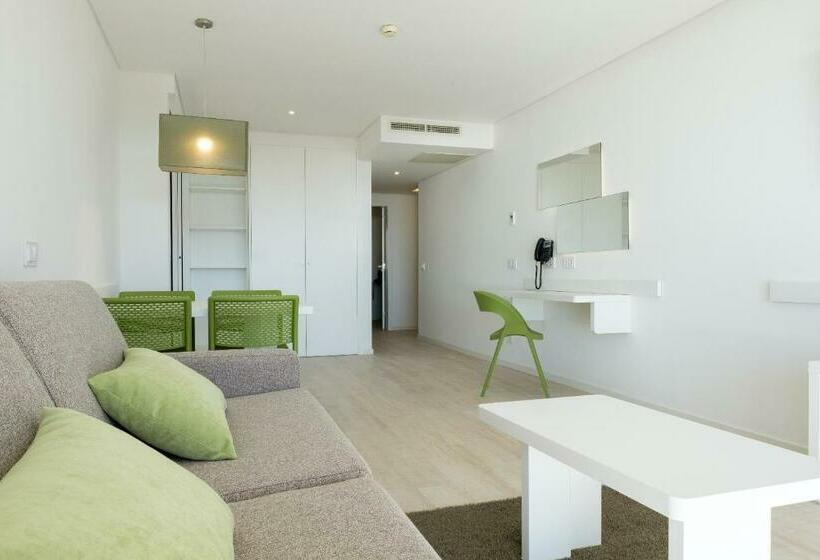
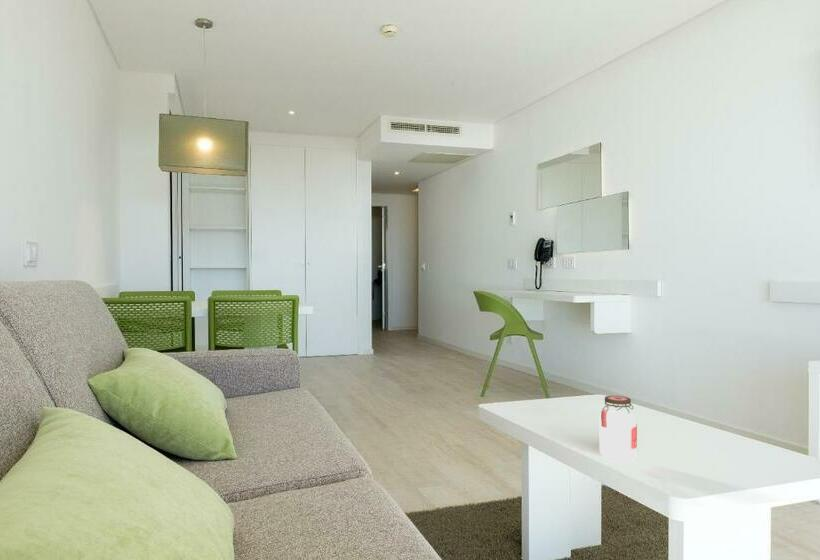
+ jar [599,395,638,464]
